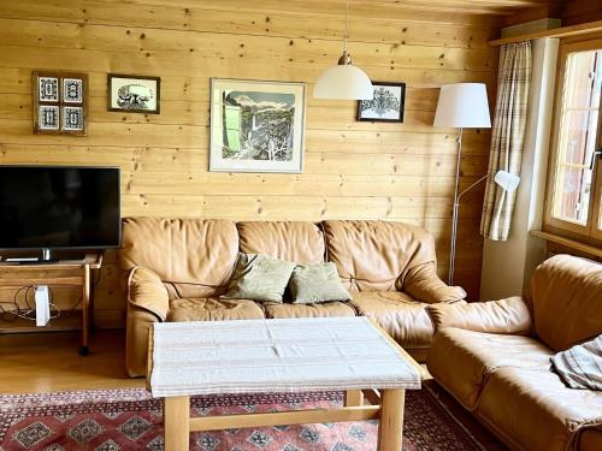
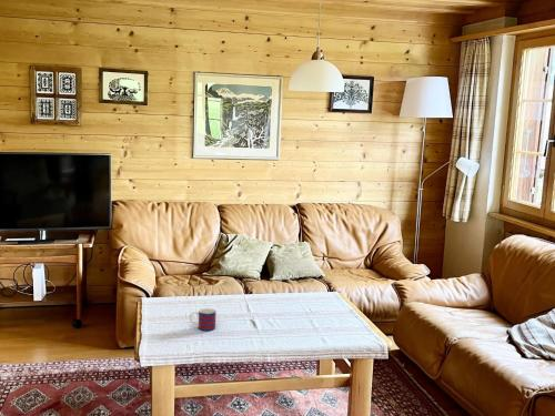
+ mug [189,307,218,332]
